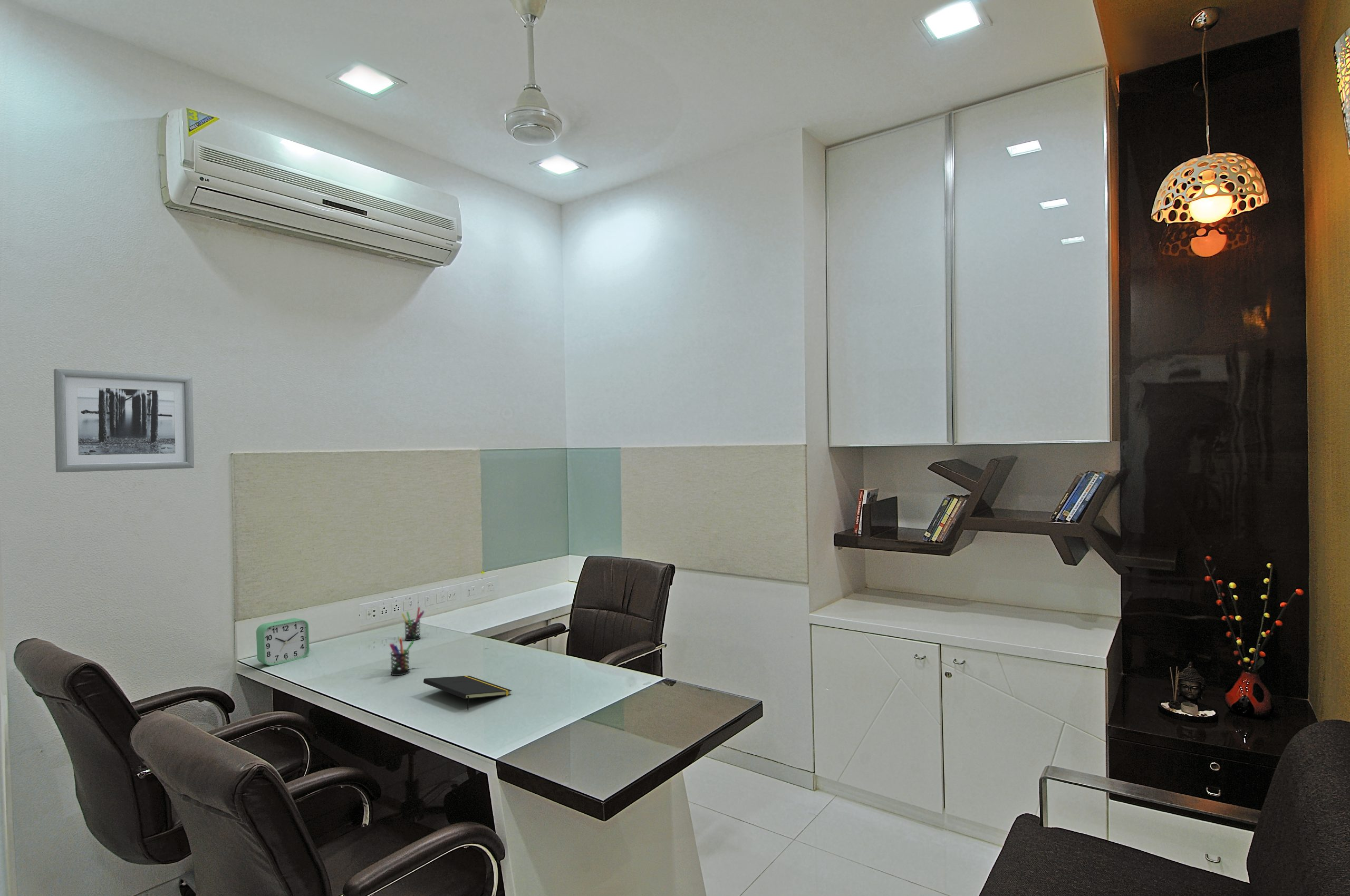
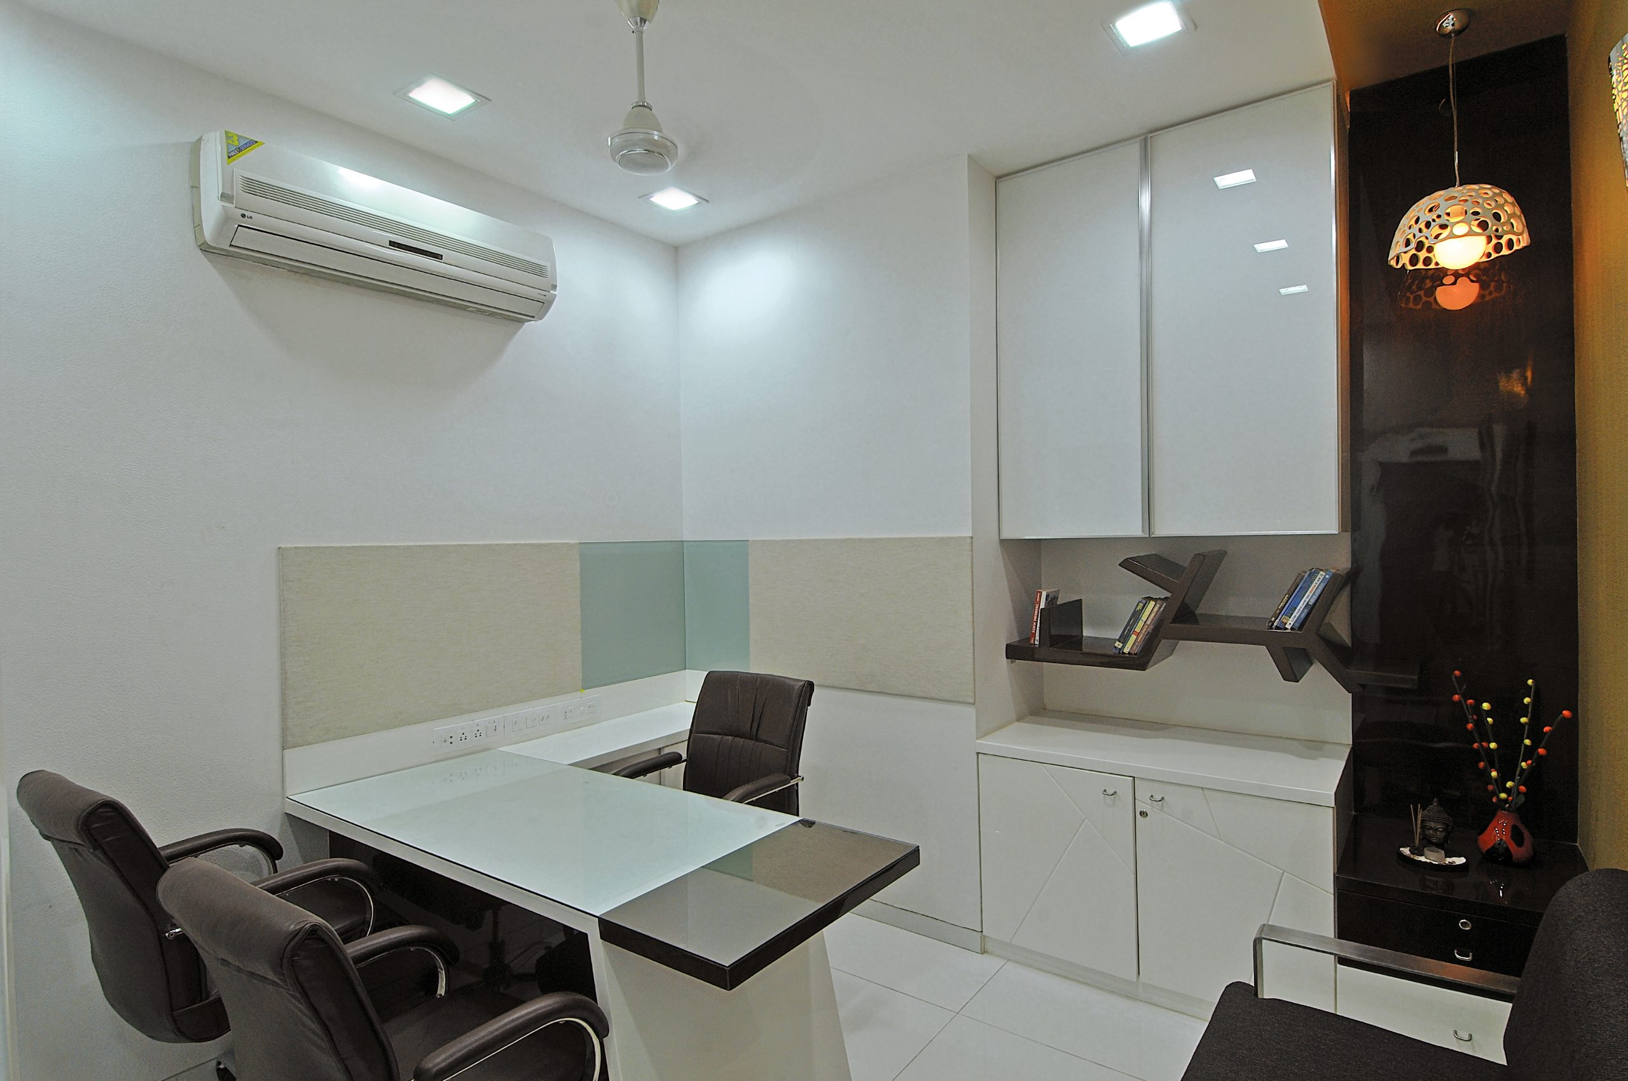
- pen holder [389,637,414,676]
- alarm clock [256,618,310,666]
- notepad [423,675,512,711]
- pen holder [401,607,425,641]
- wall art [53,368,195,473]
